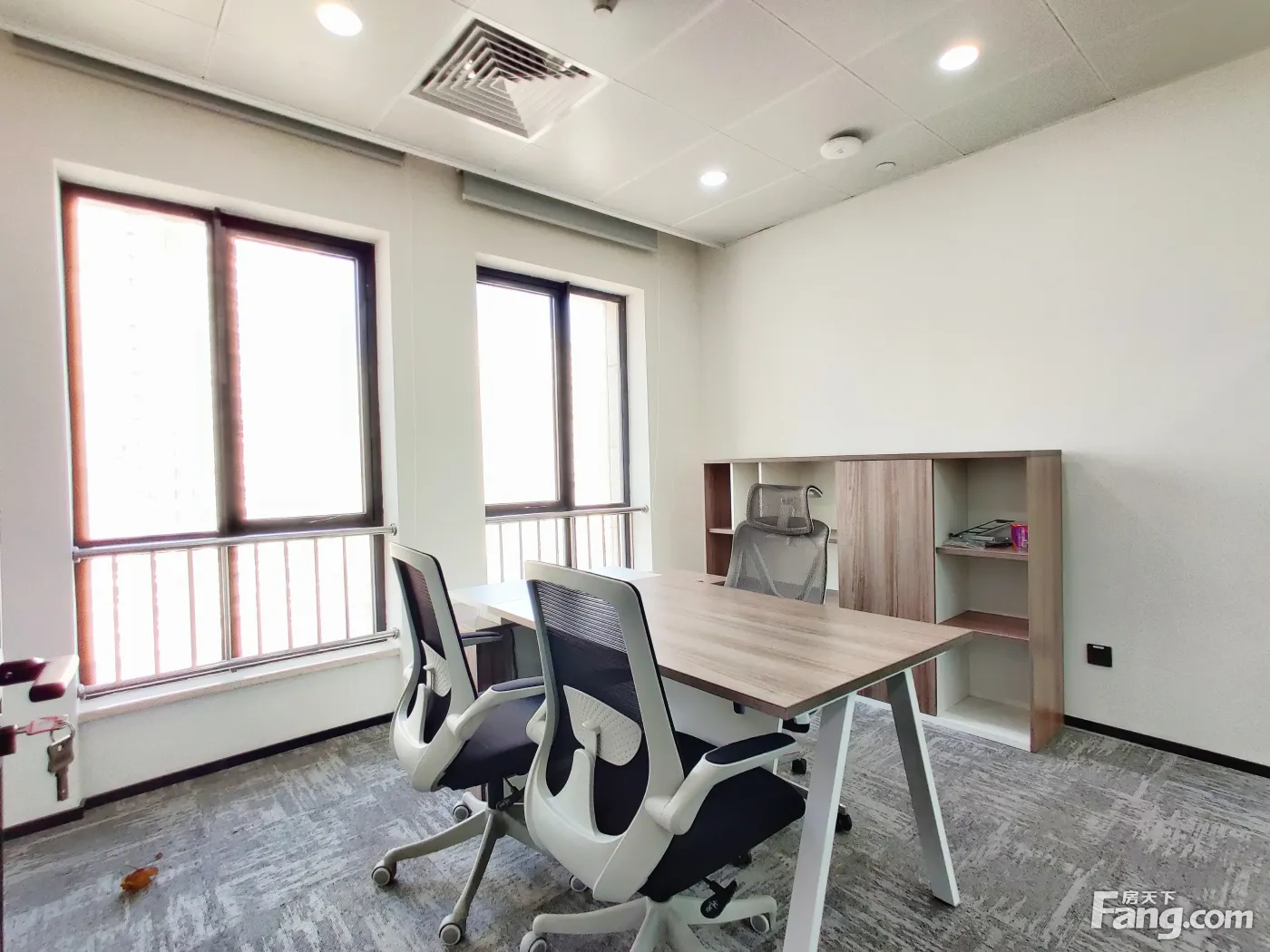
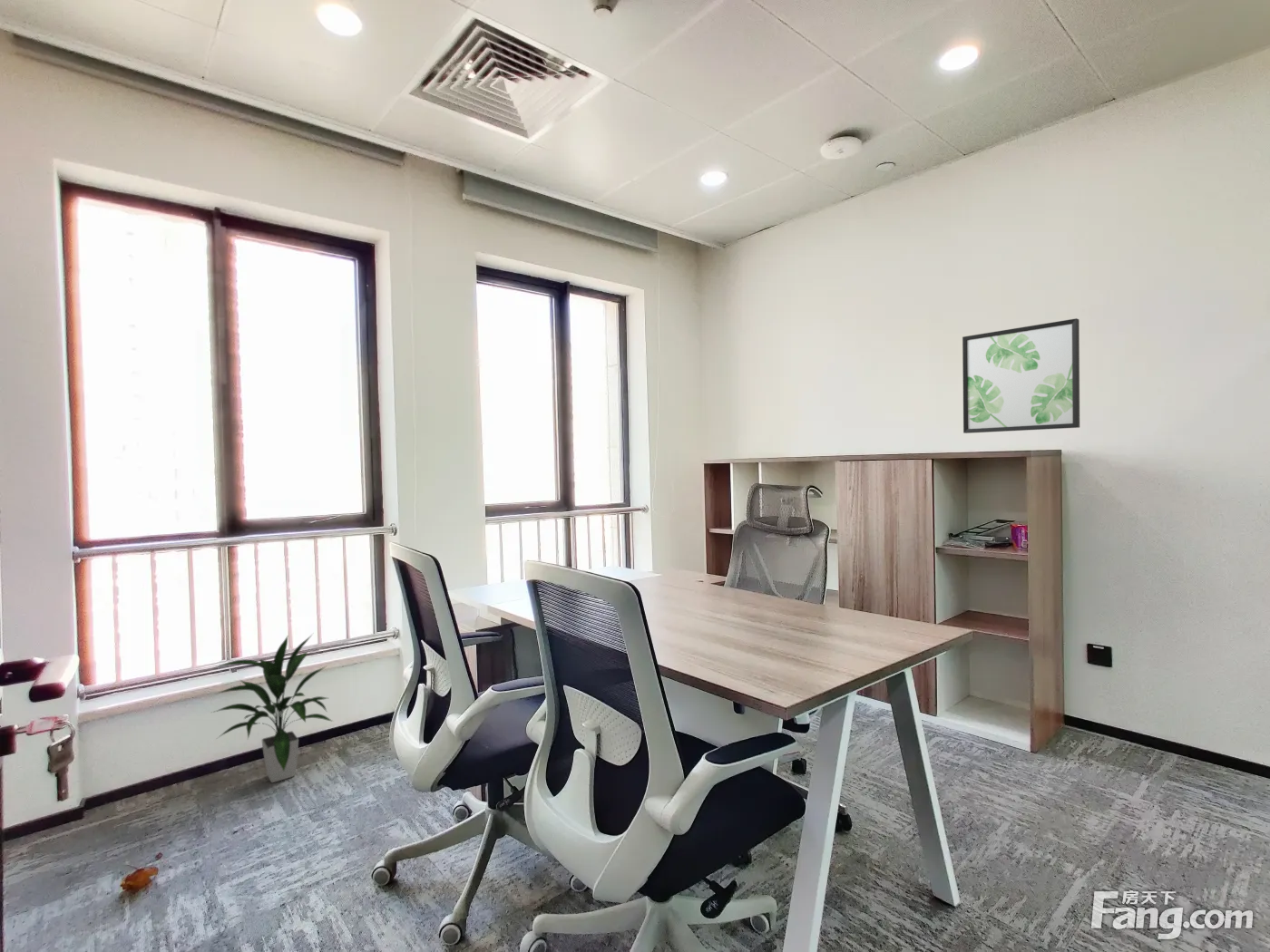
+ indoor plant [211,633,335,783]
+ wall art [962,317,1080,434]
